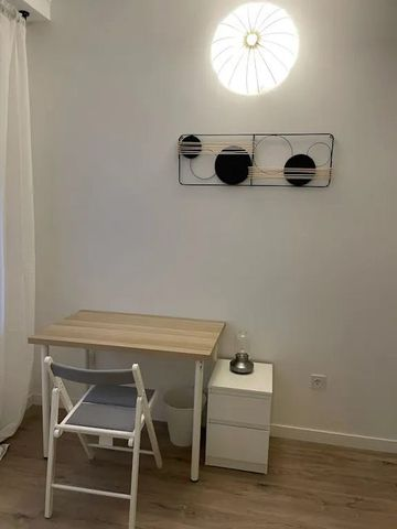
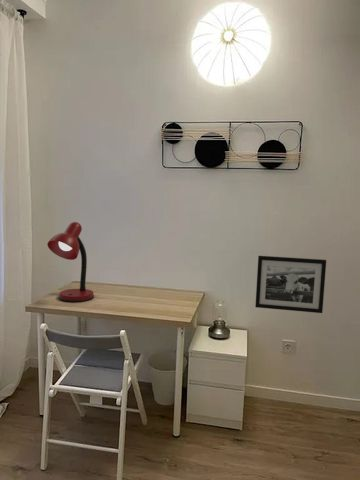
+ picture frame [254,255,327,314]
+ desk lamp [46,221,95,303]
